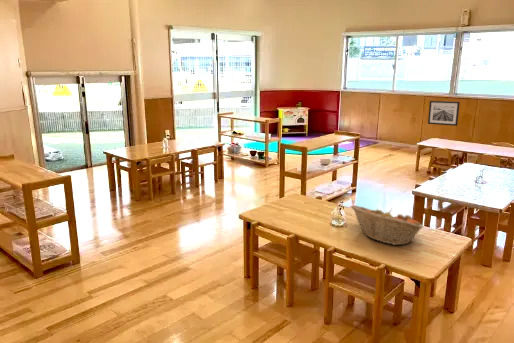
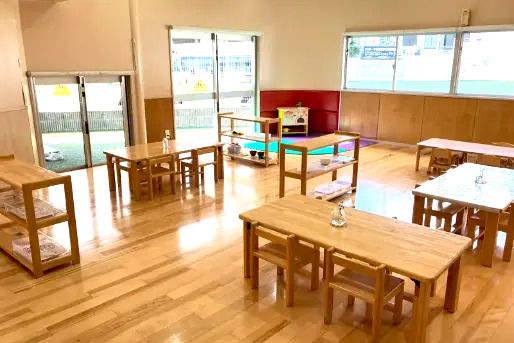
- wall art [427,100,461,127]
- fruit basket [350,204,424,246]
